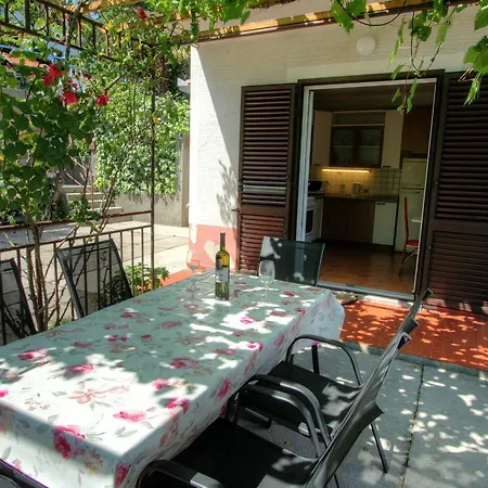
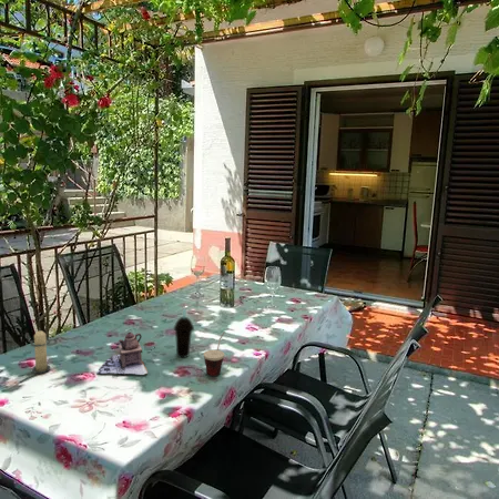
+ cup [203,330,226,377]
+ candle [29,329,52,375]
+ teapot [95,332,149,376]
+ cup [173,308,195,359]
